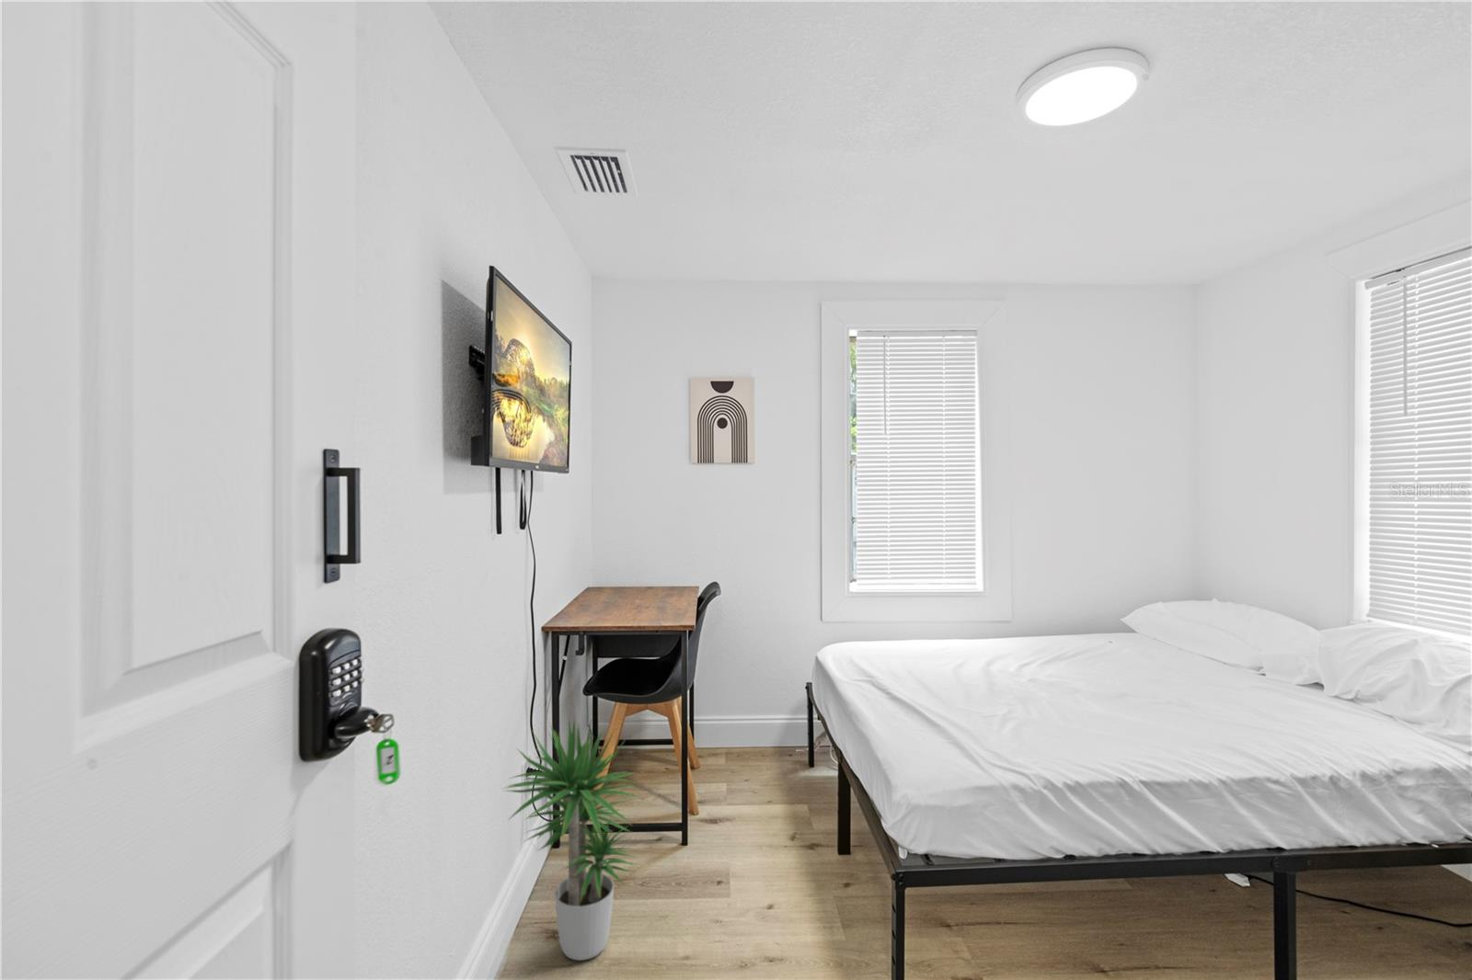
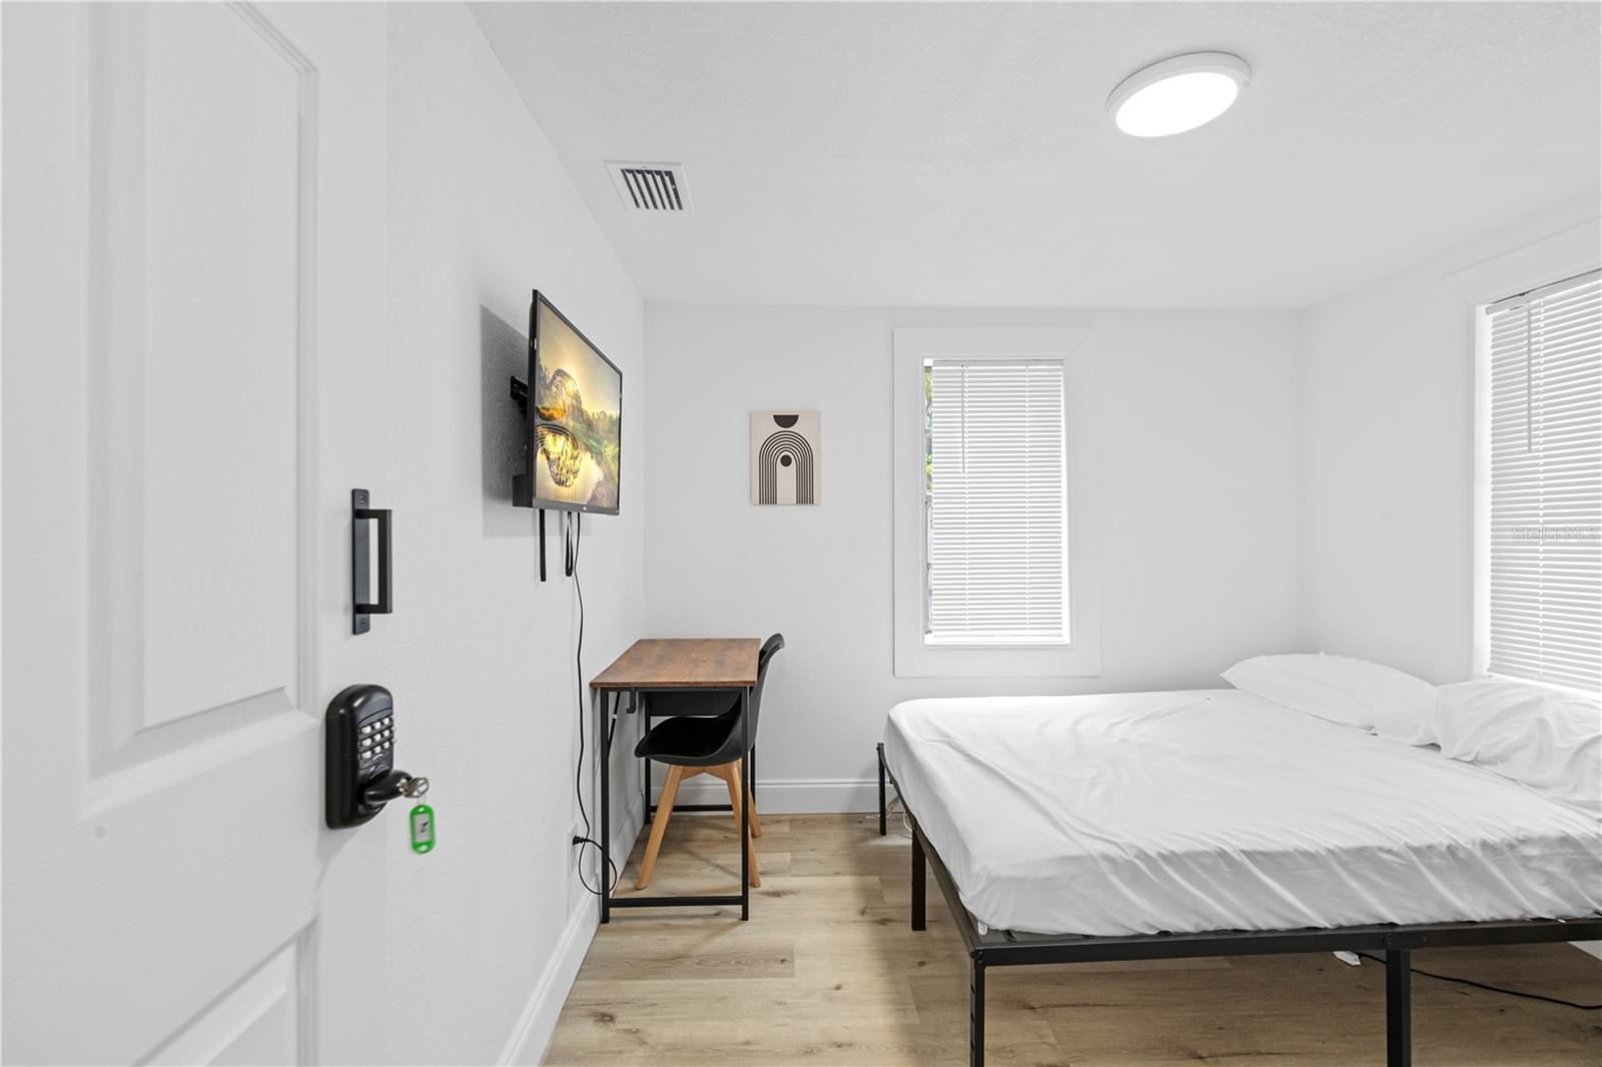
- potted plant [502,715,647,961]
